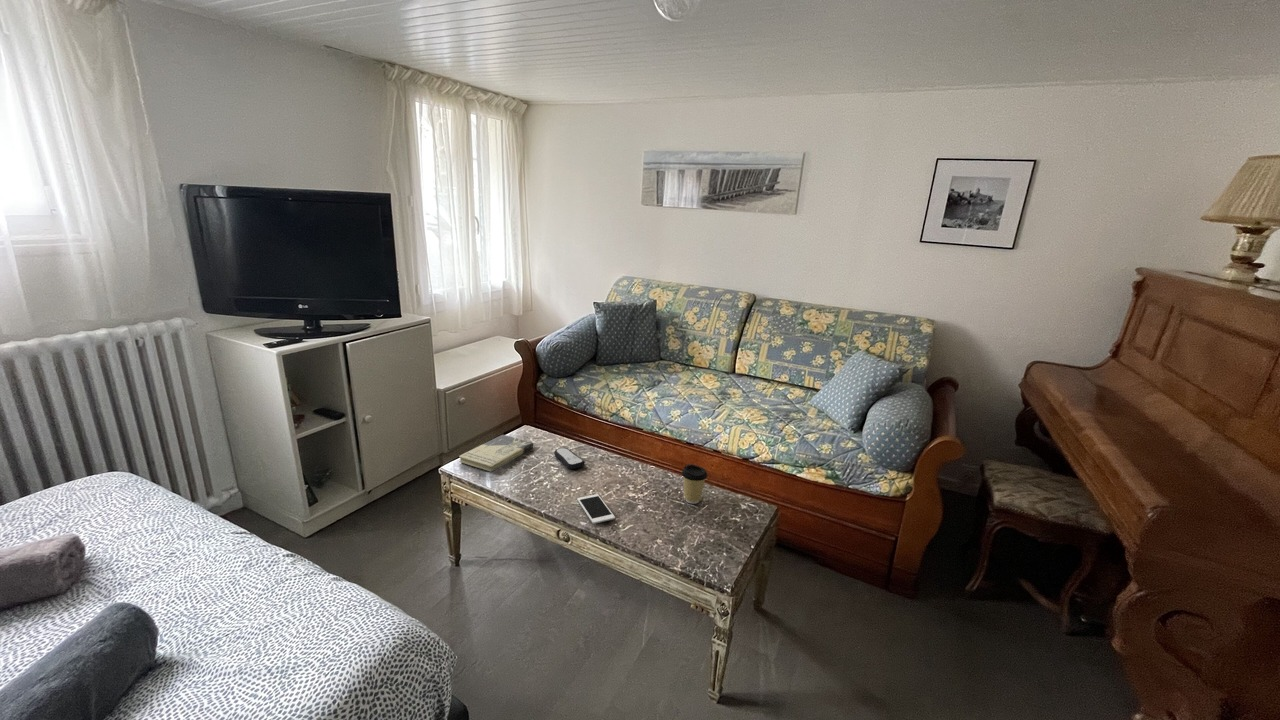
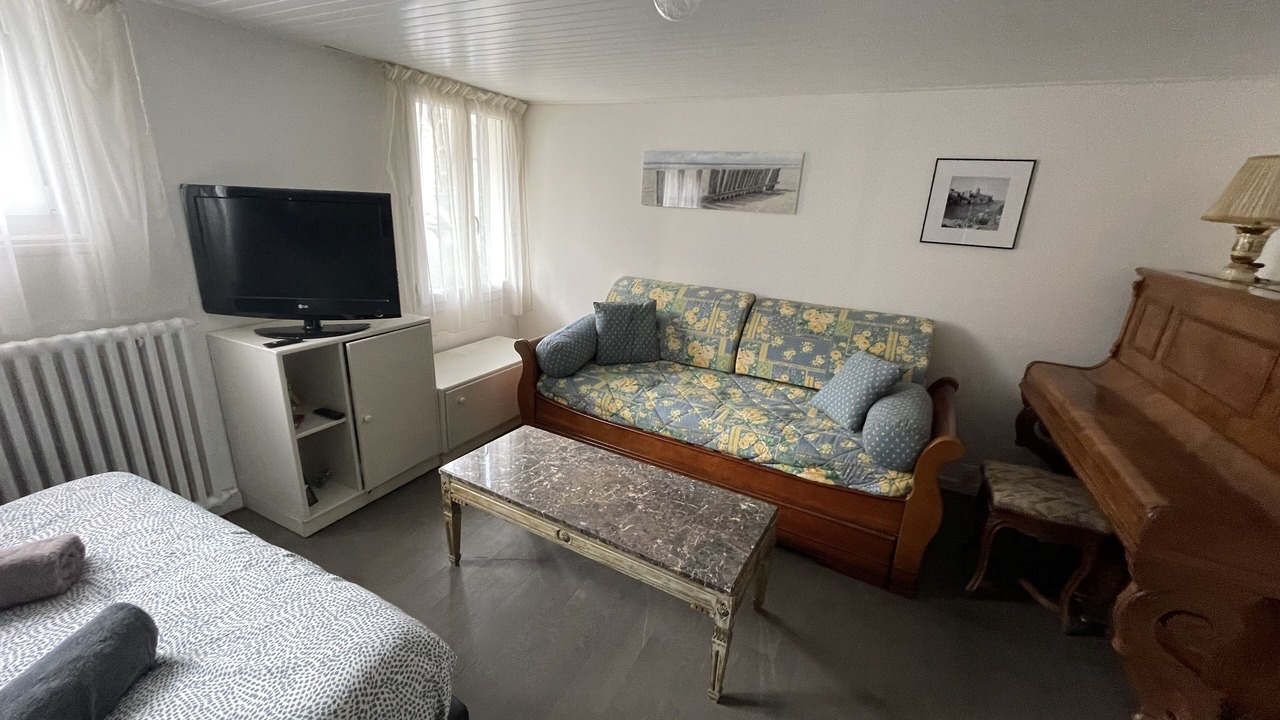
- remote control [553,447,586,470]
- book [458,434,534,473]
- cell phone [576,493,616,525]
- coffee cup [681,463,708,505]
